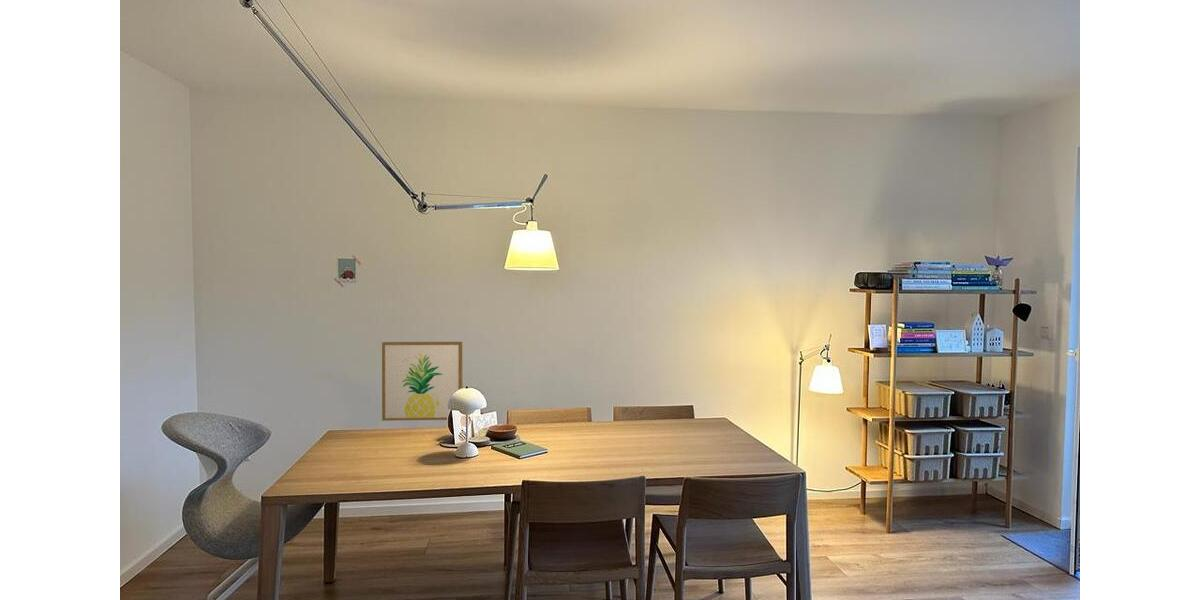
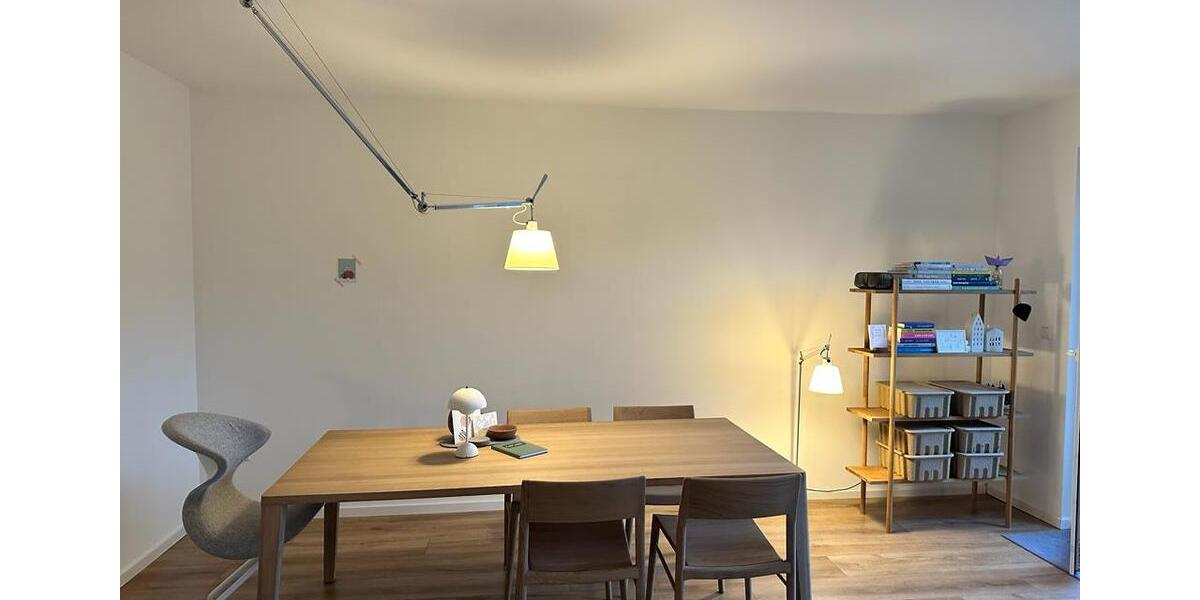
- wall art [381,341,463,422]
